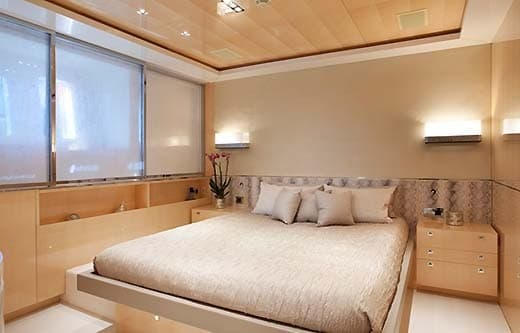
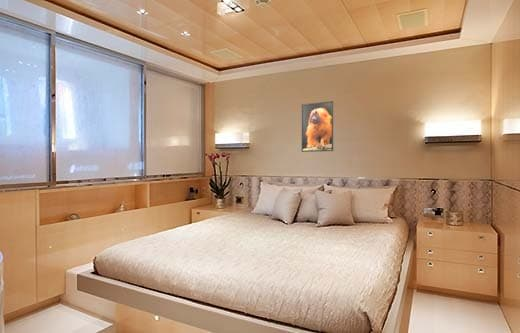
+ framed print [300,100,334,153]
